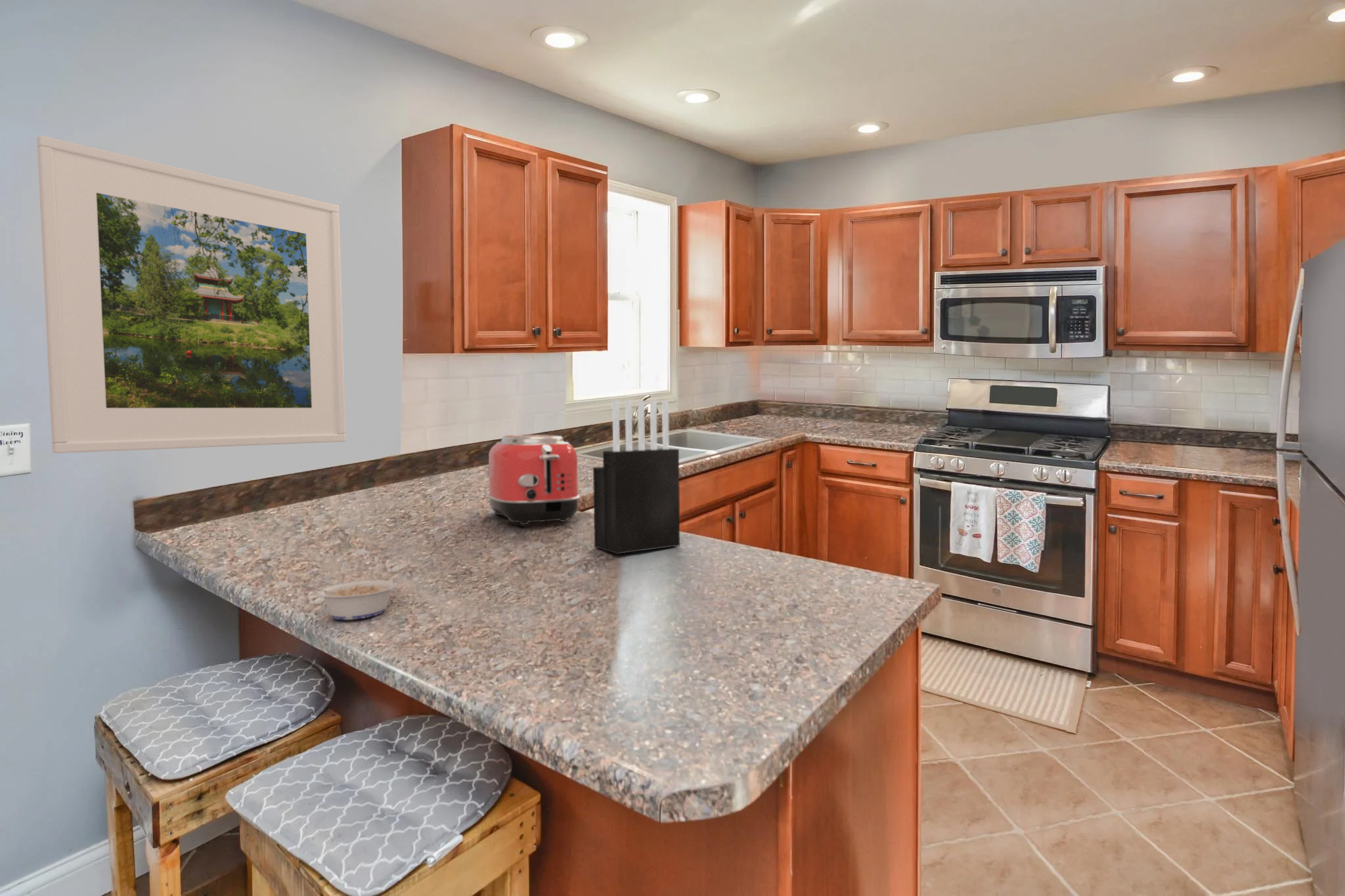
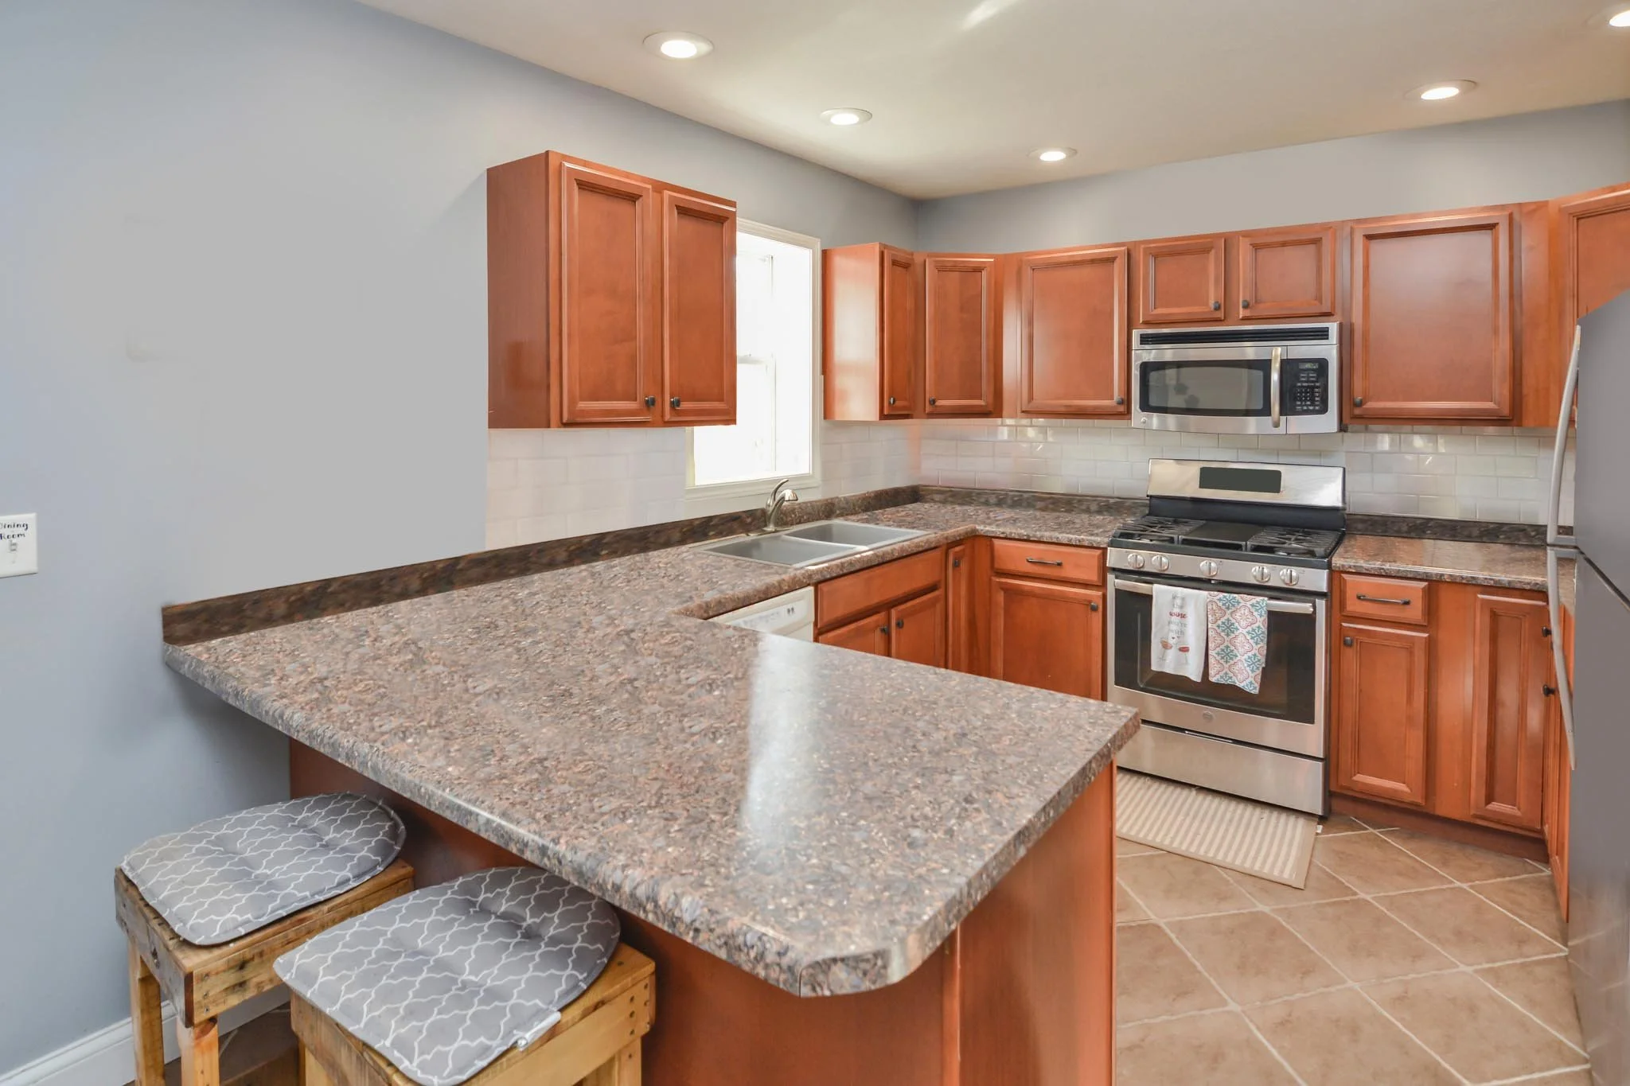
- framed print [36,135,347,454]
- knife block [592,400,680,555]
- legume [301,580,397,620]
- toaster [487,434,581,525]
